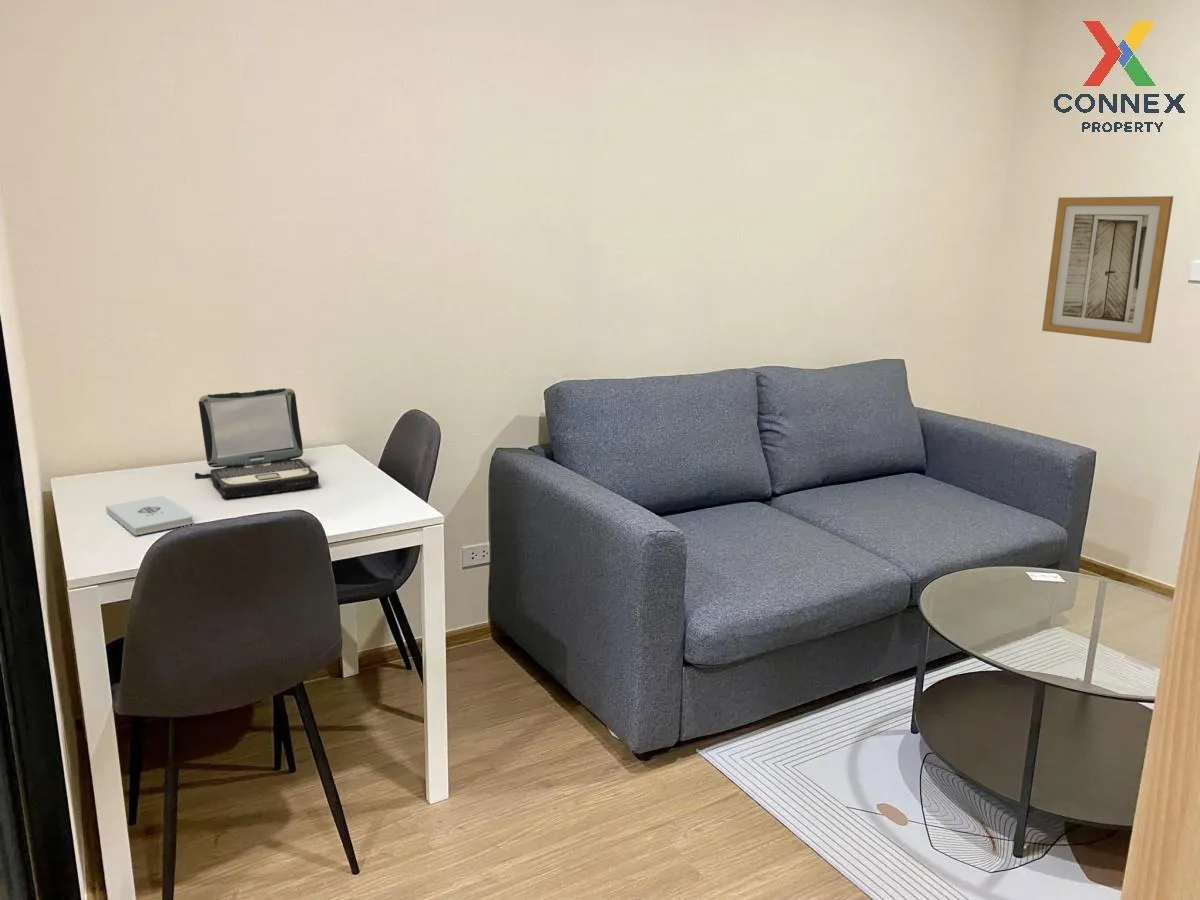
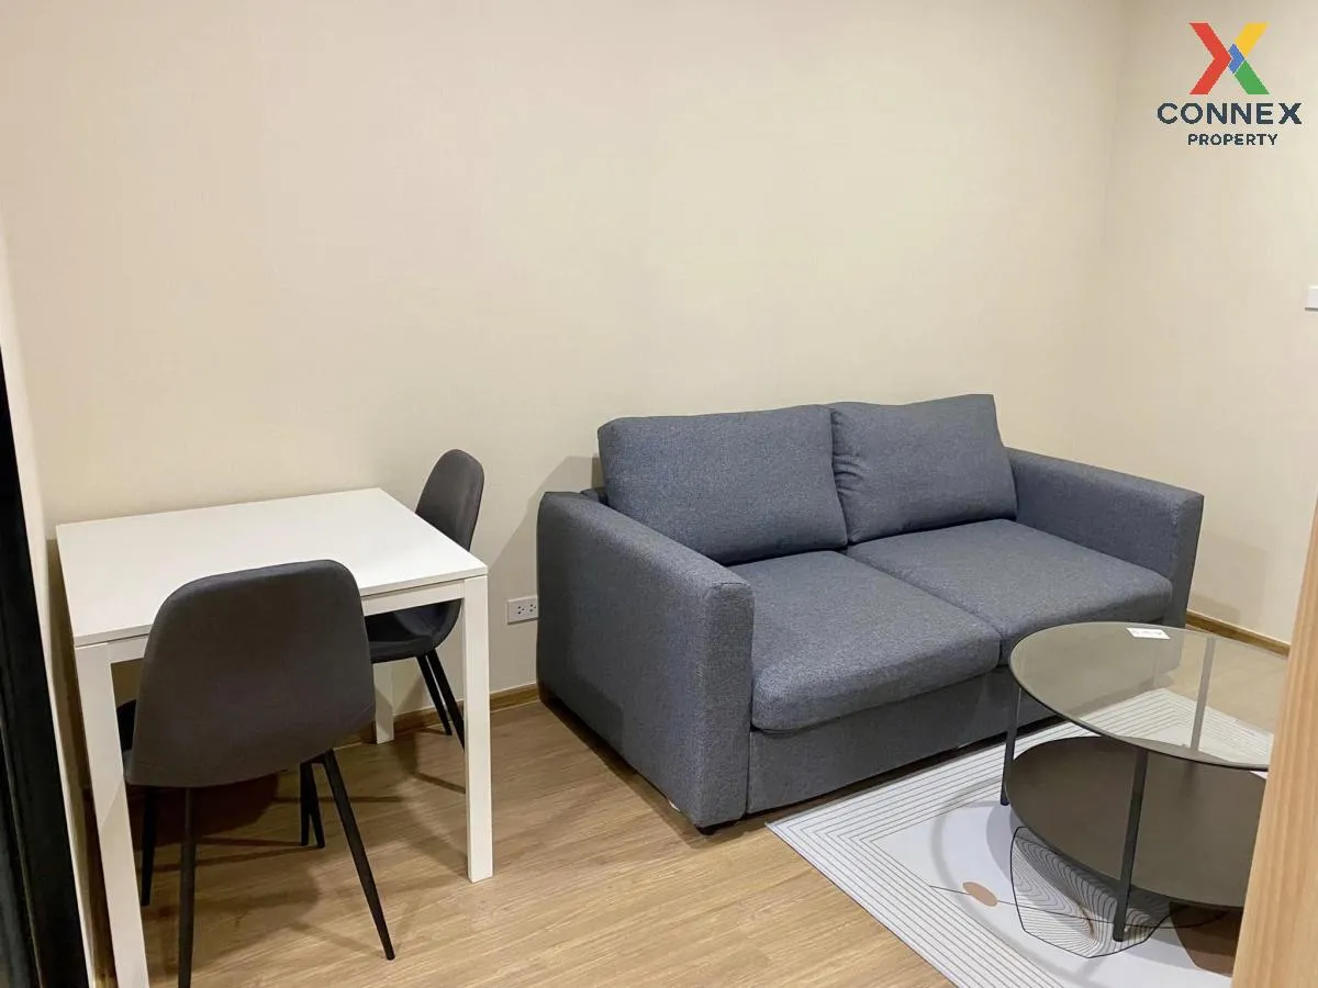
- laptop [194,387,320,499]
- wall art [1041,195,1174,344]
- notepad [105,495,194,537]
